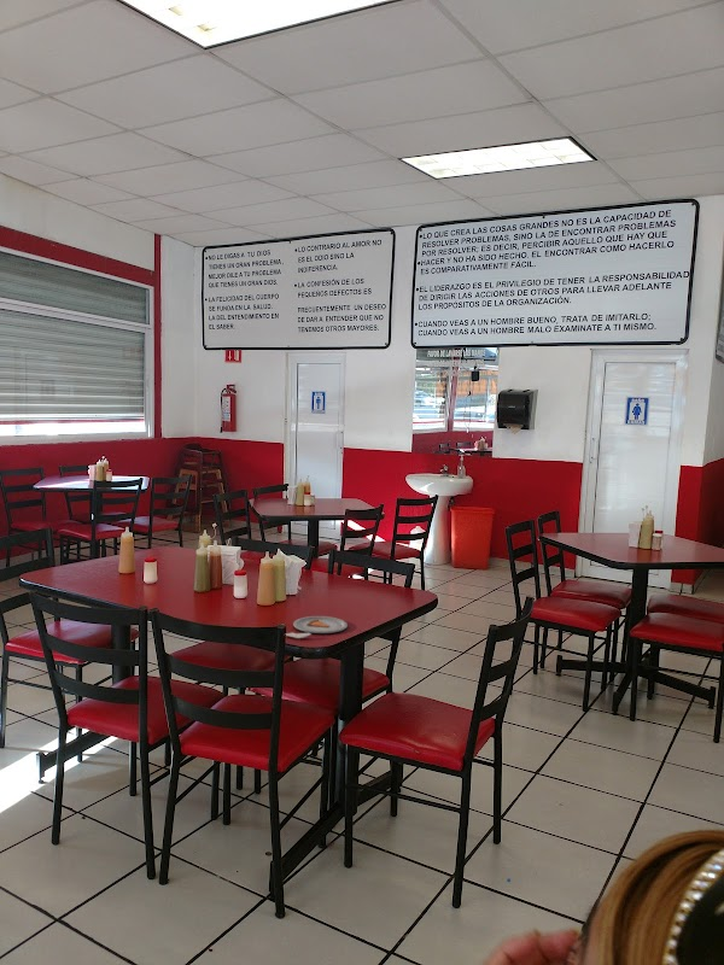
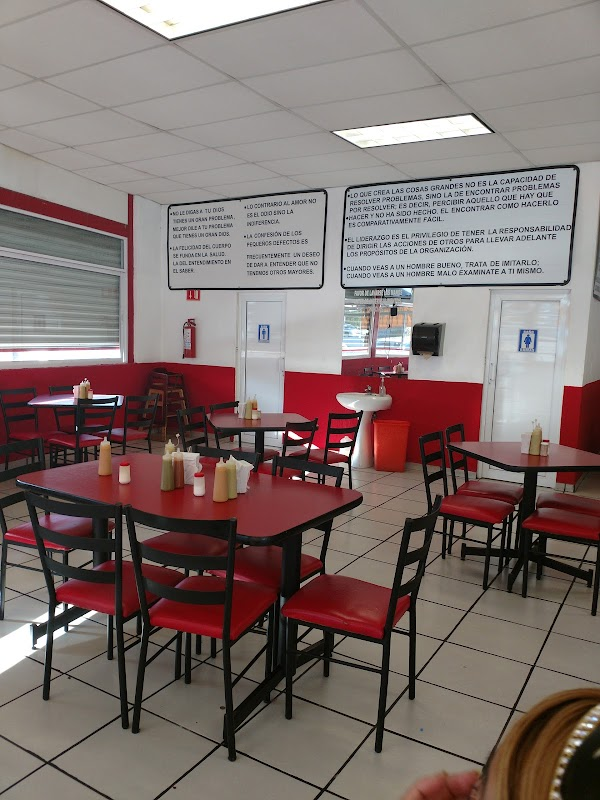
- dinner plate [285,615,349,639]
